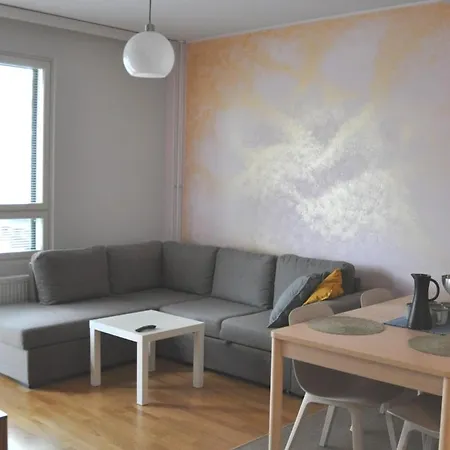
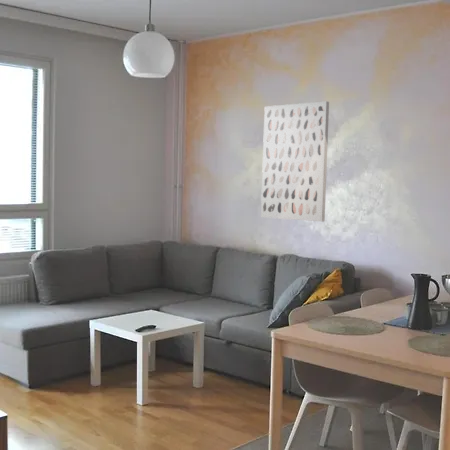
+ wall art [260,100,330,223]
